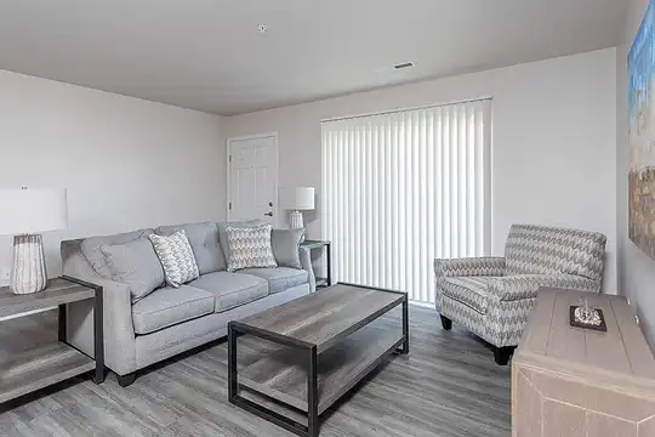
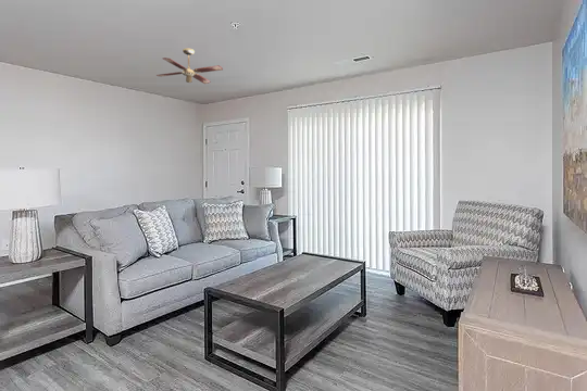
+ ceiling fan [155,48,224,85]
